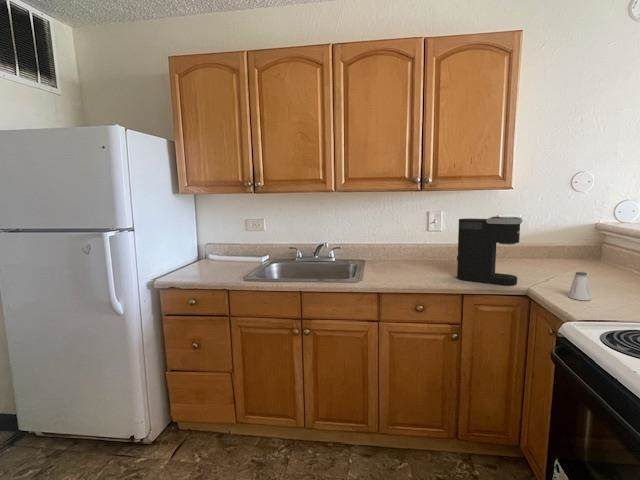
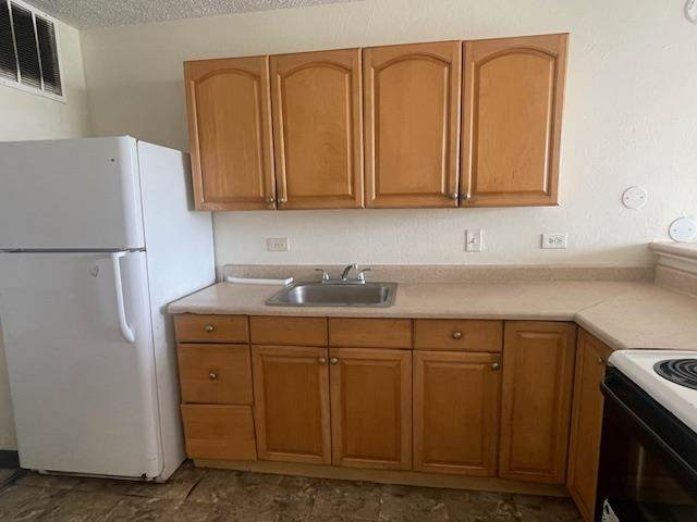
- saltshaker [567,271,592,301]
- coffee maker [456,216,524,286]
